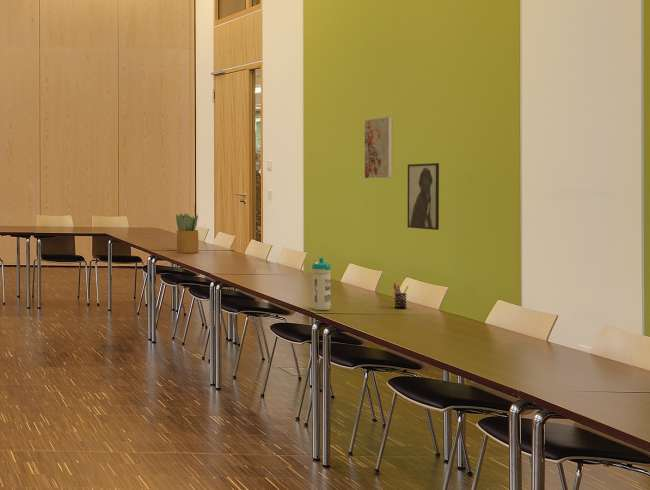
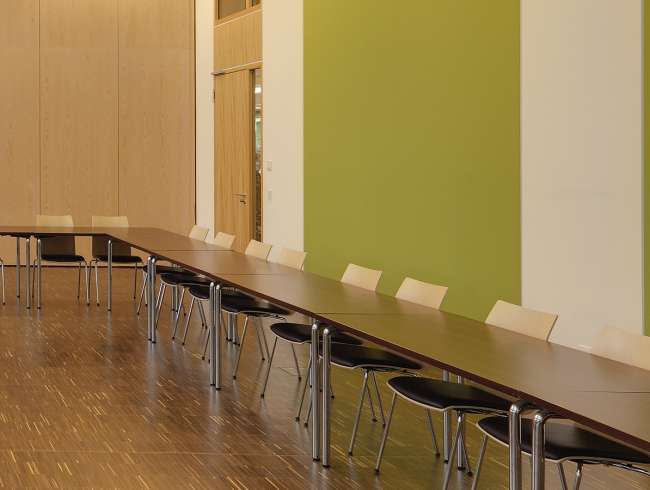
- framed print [364,116,393,179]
- pen holder [392,282,409,309]
- water bottle [311,257,332,311]
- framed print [407,162,440,231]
- potted plant [175,212,199,254]
